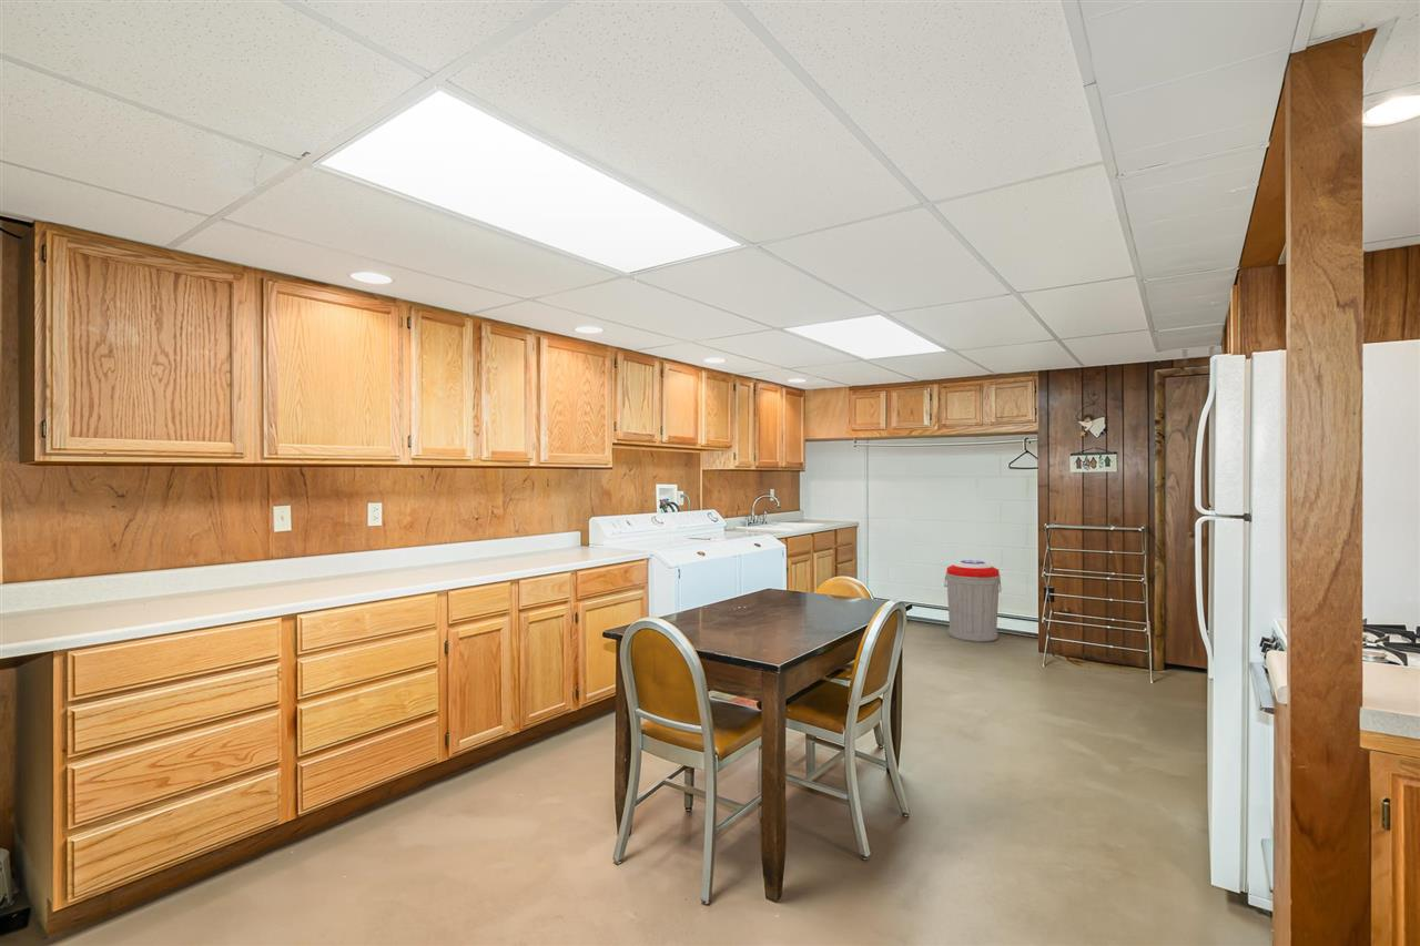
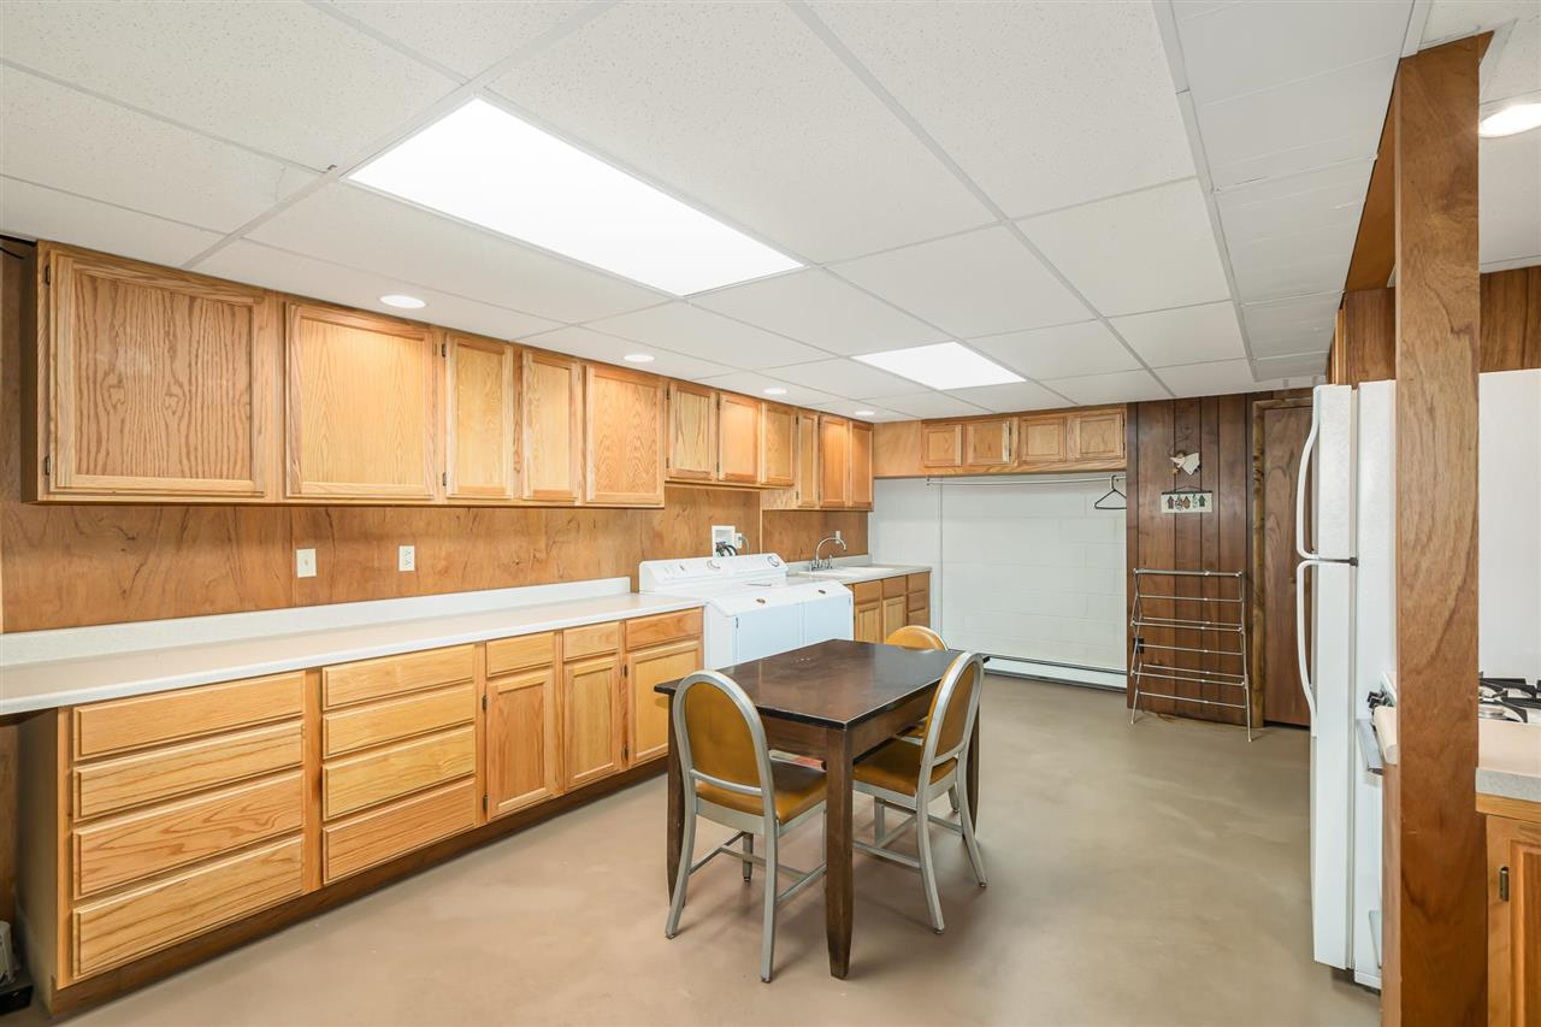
- trash can [943,559,1003,643]
